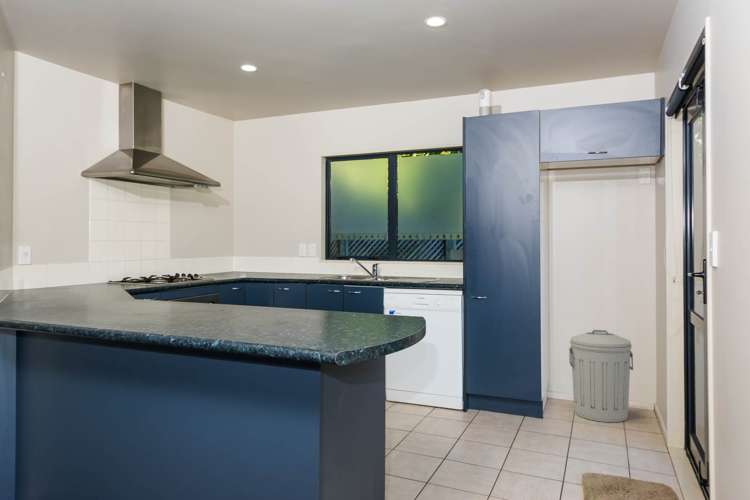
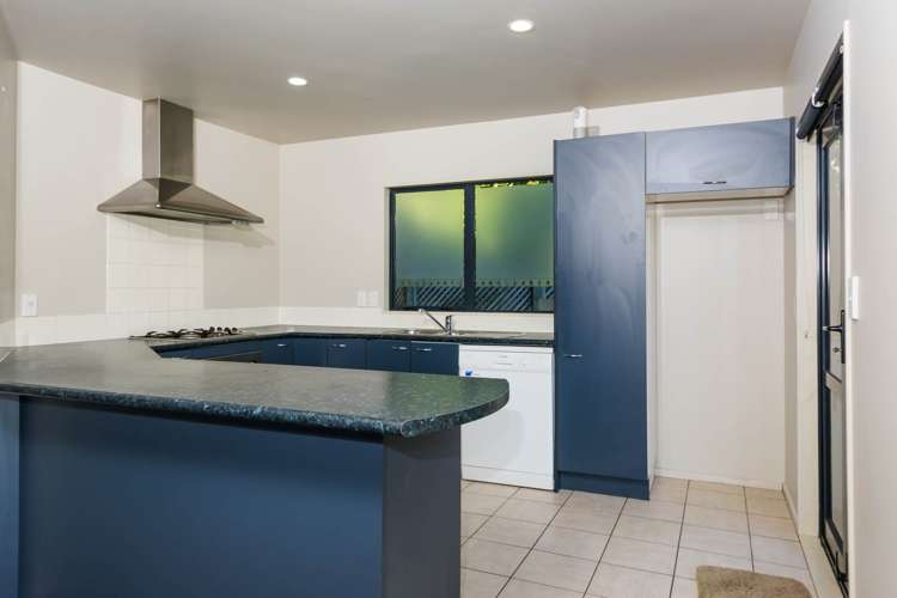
- trash can [568,329,634,423]
